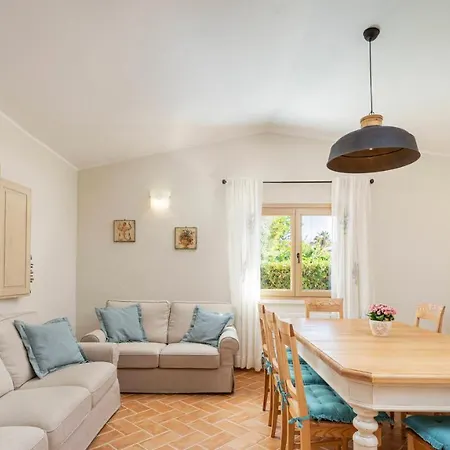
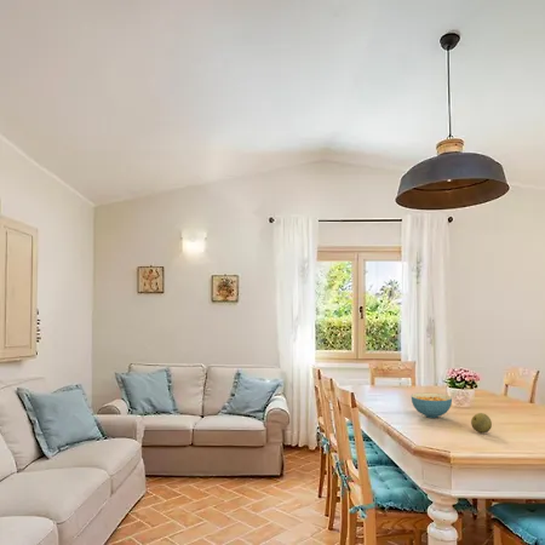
+ fruit [470,412,493,434]
+ cereal bowl [411,391,453,419]
